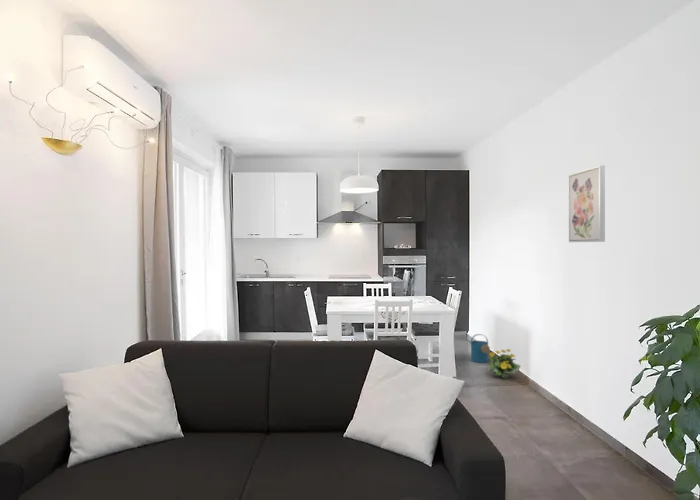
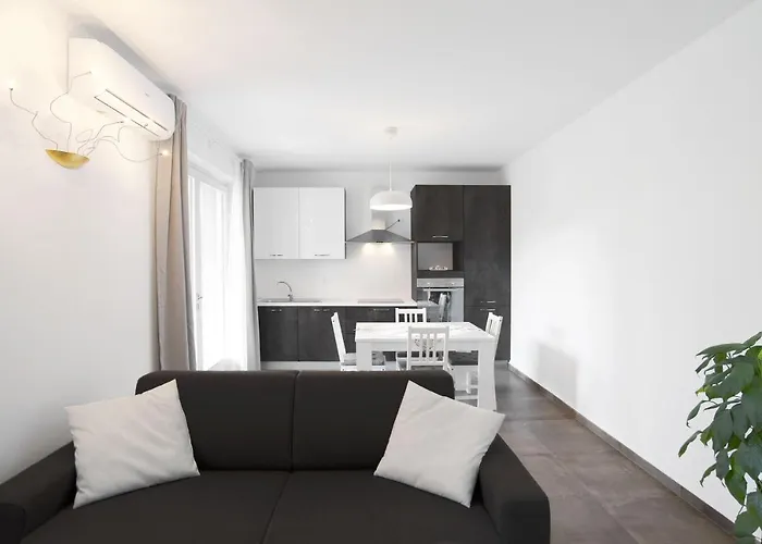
- flowering plant [486,348,521,380]
- watering can [470,333,491,364]
- wall art [568,164,606,243]
